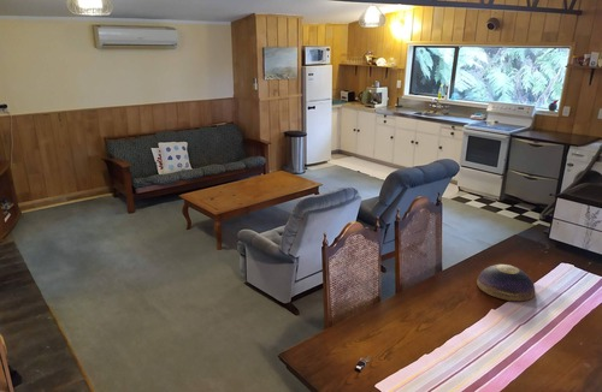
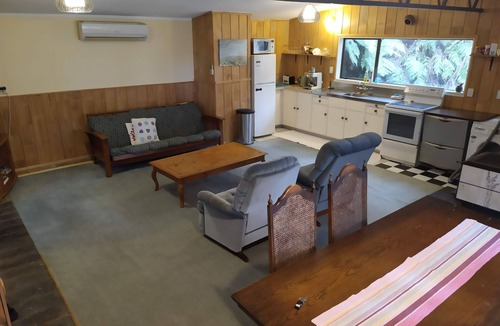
- decorative bowl [476,263,536,302]
